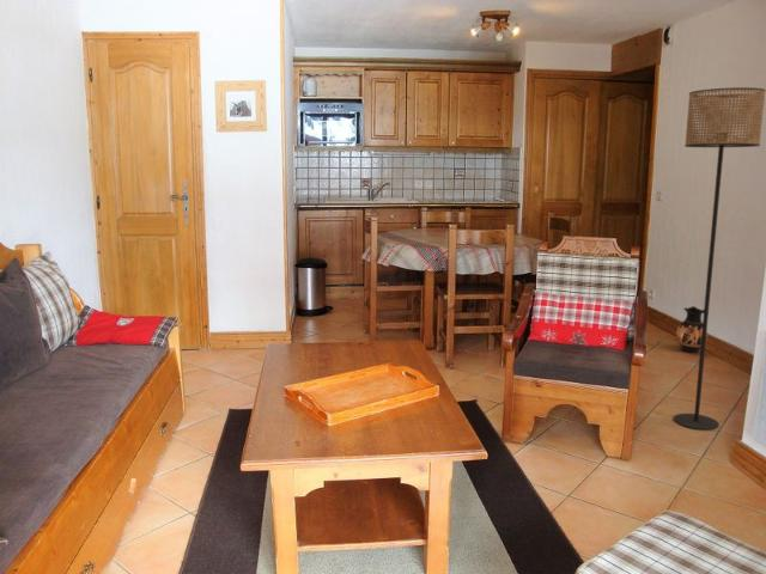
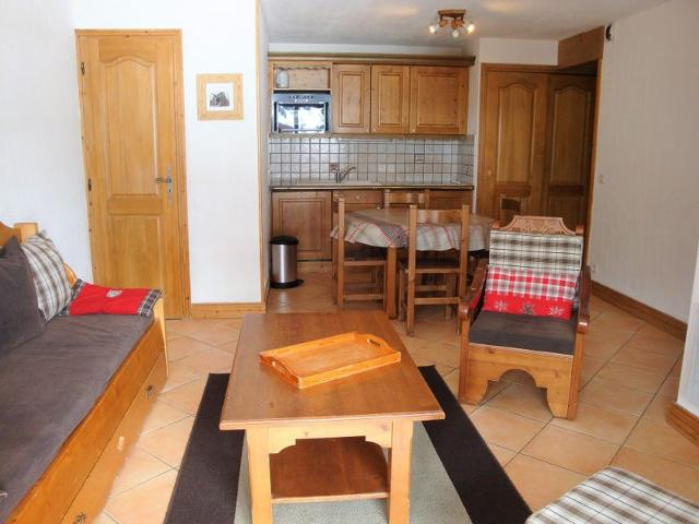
- floor lamp [673,86,766,430]
- ceramic jug [675,305,709,354]
